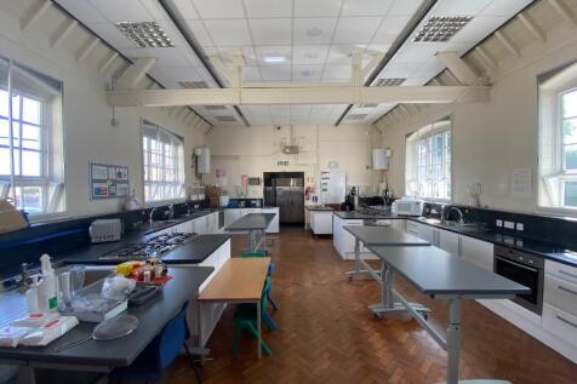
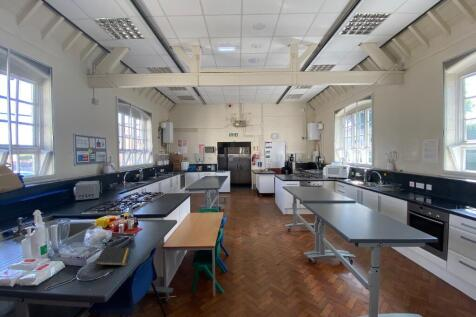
+ notepad [94,246,131,271]
